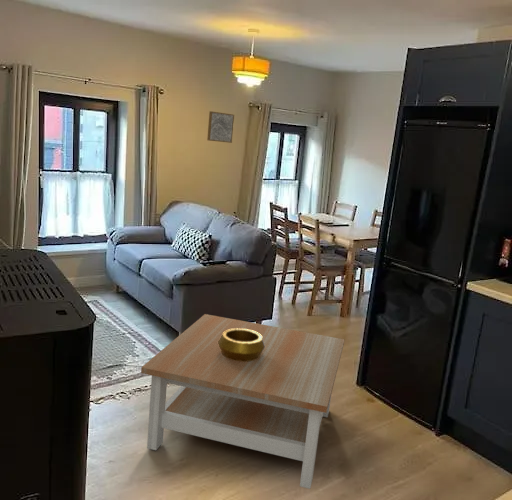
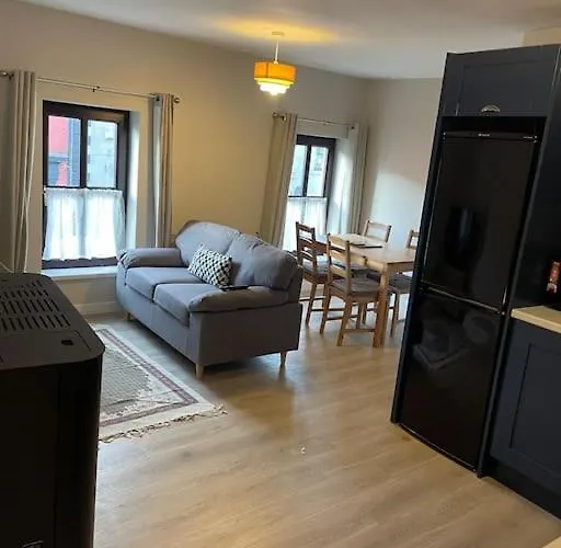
- decorative bowl [218,329,265,362]
- wall art [206,110,235,144]
- coffee table [140,313,345,490]
